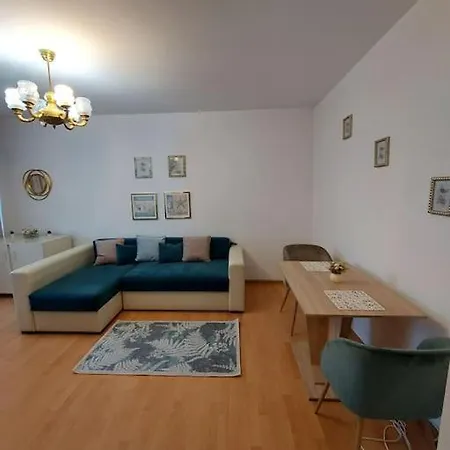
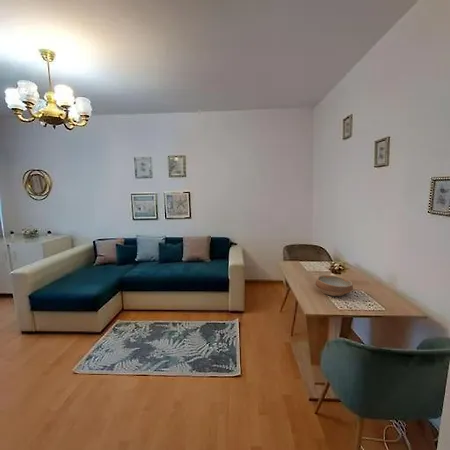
+ bowl [315,274,354,297]
